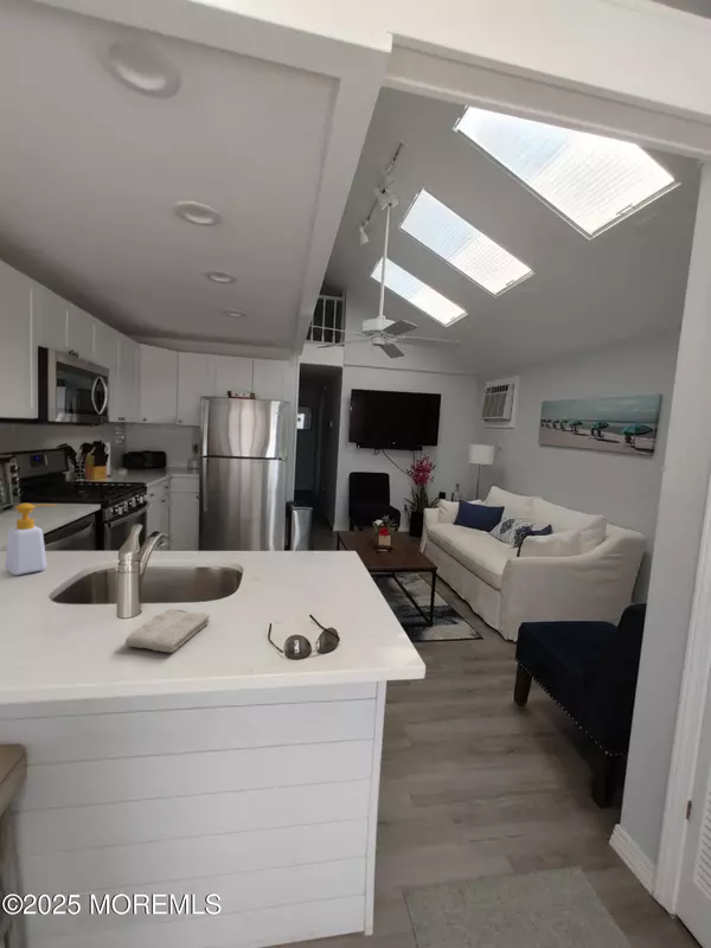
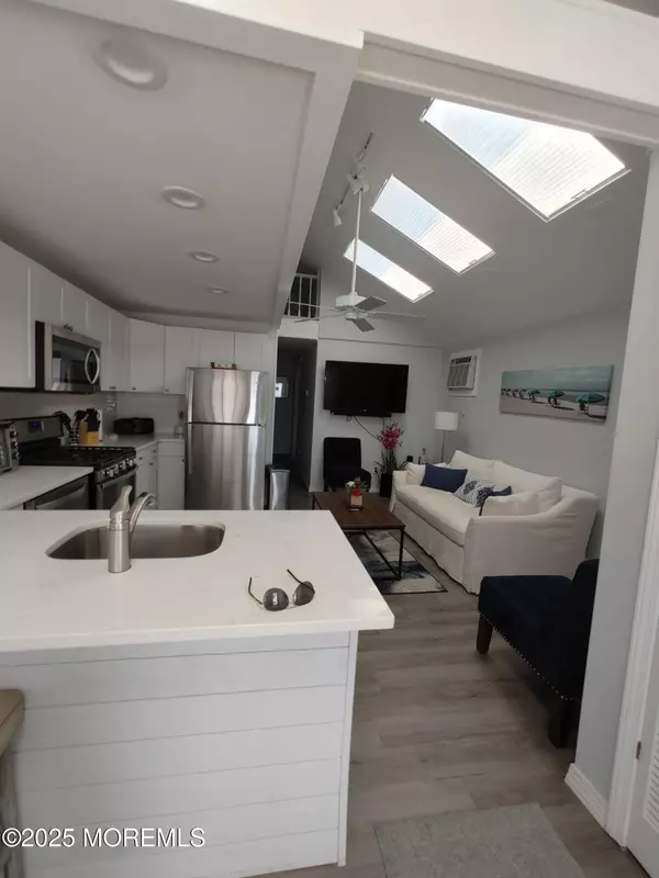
- washcloth [124,608,211,653]
- soap bottle [4,502,58,576]
